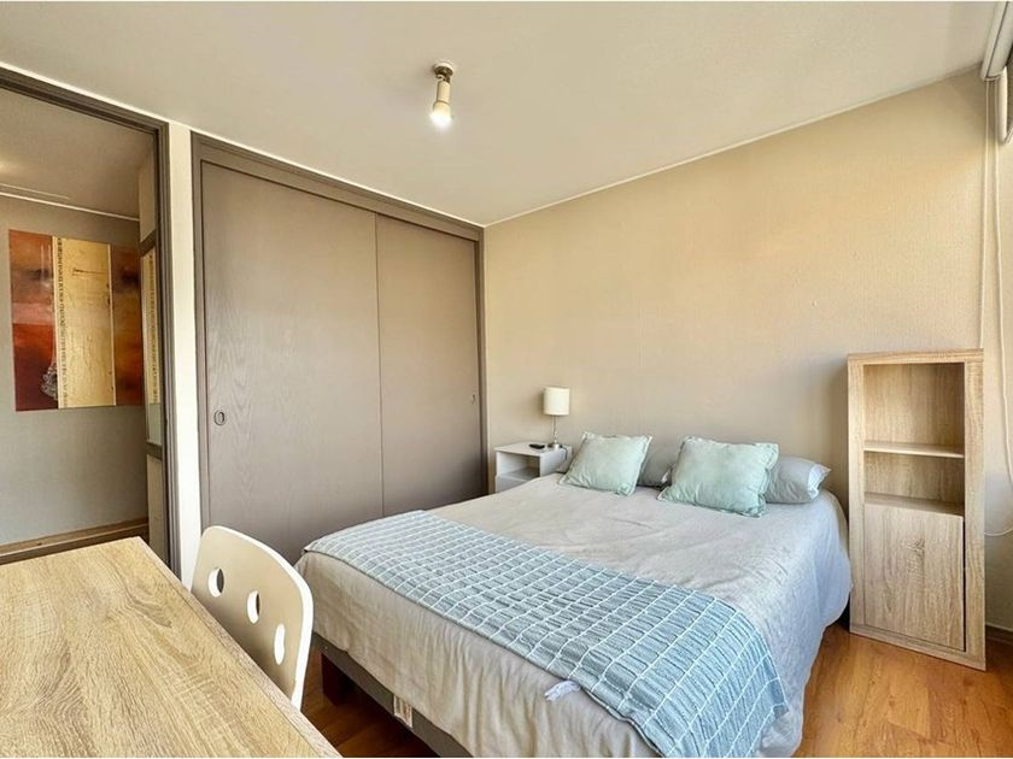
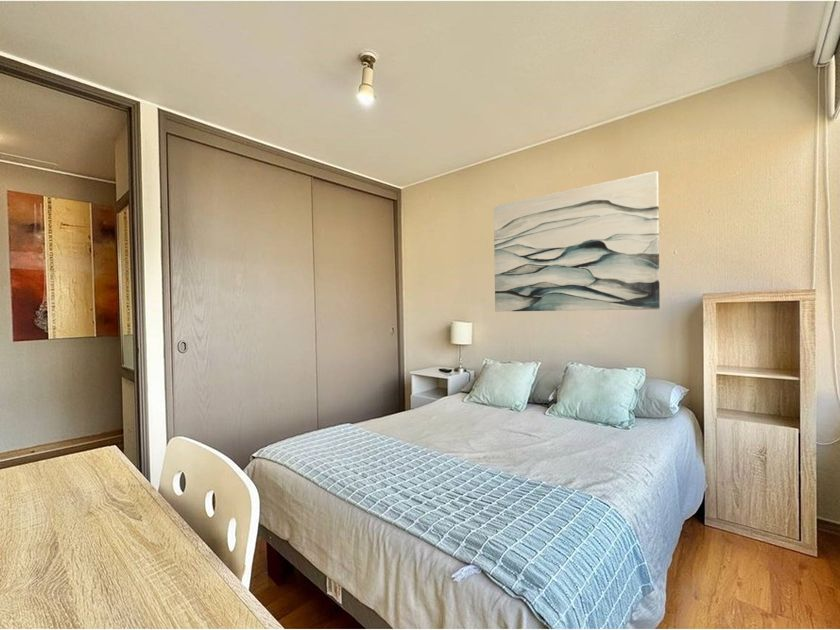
+ wall art [493,170,661,313]
